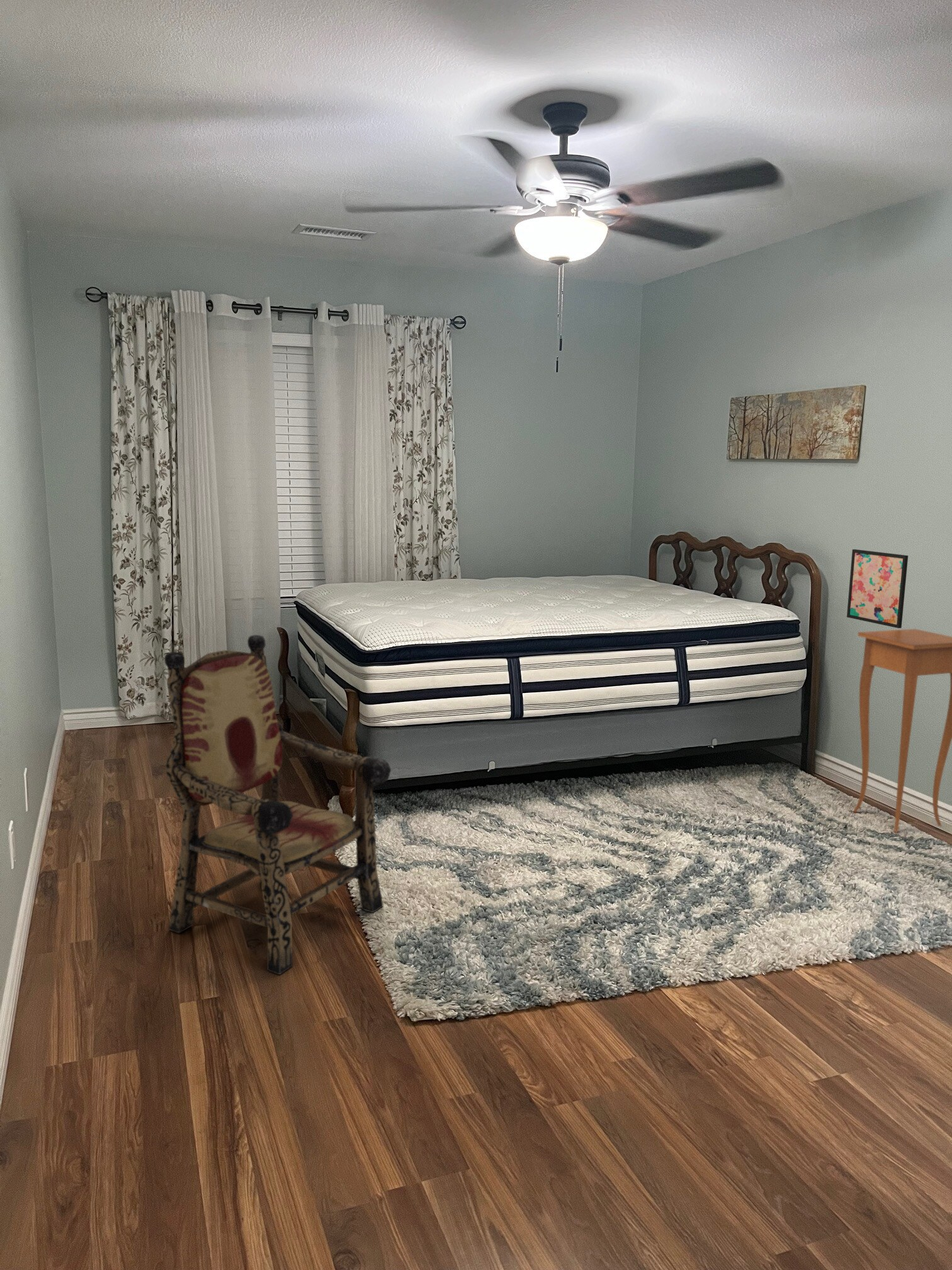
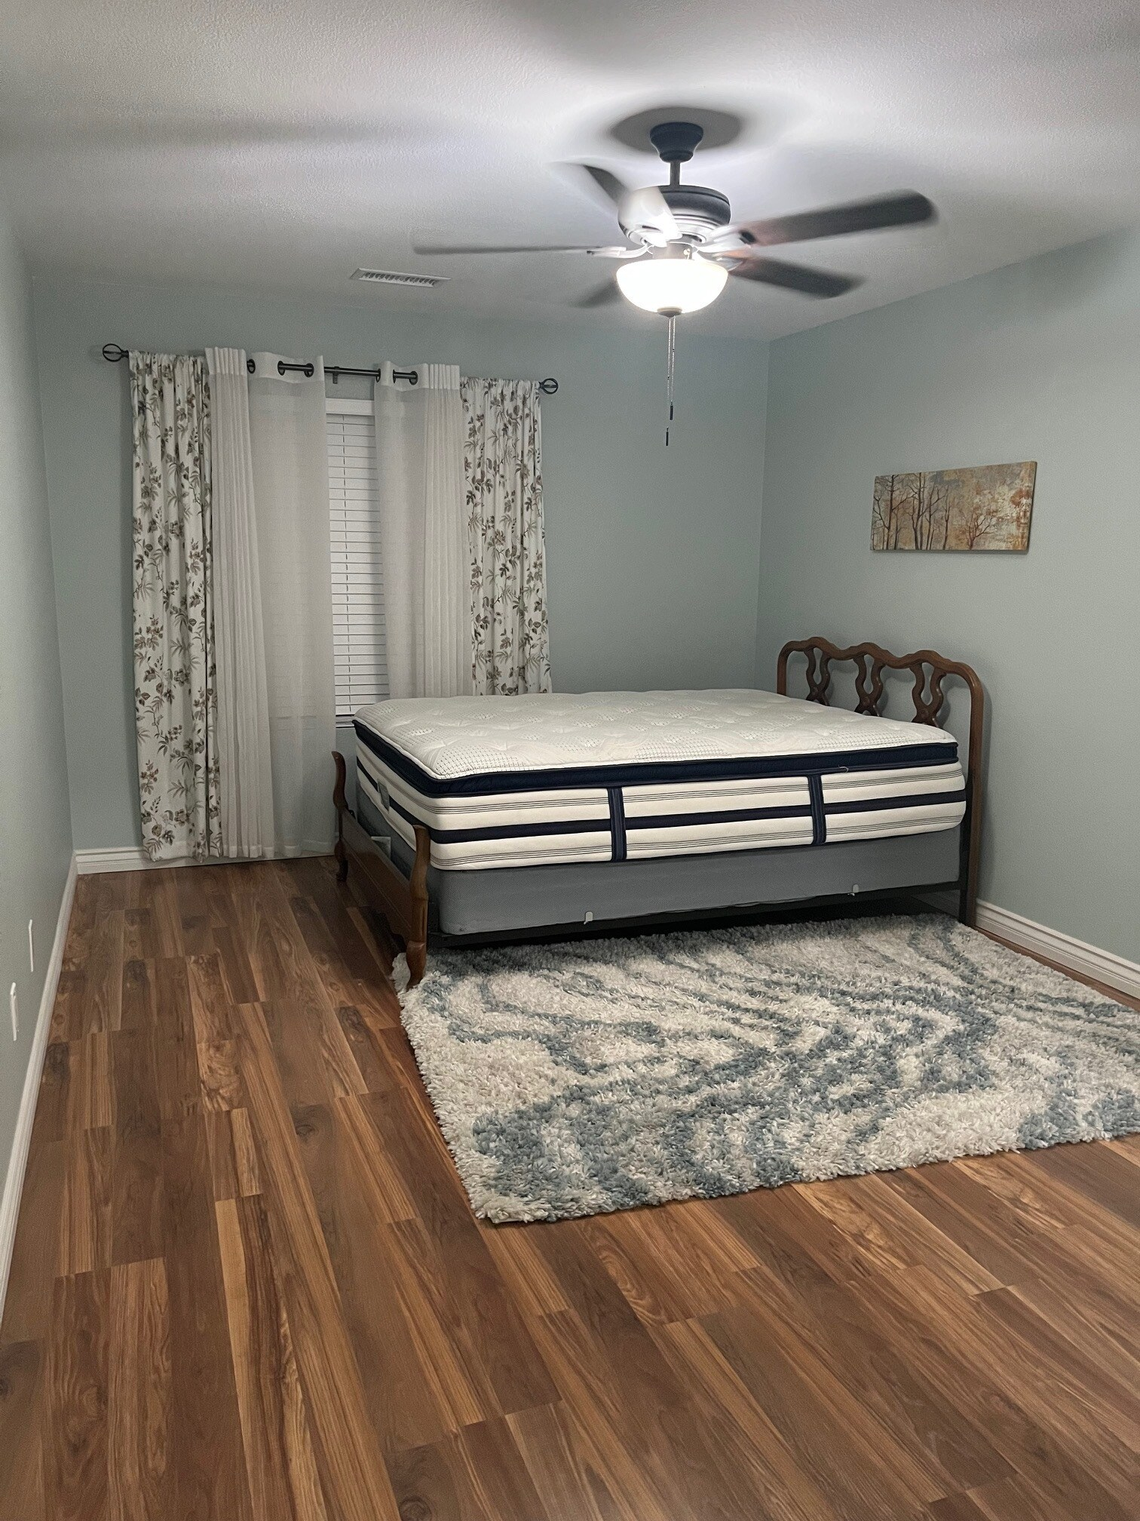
- armchair [164,634,392,975]
- side table [853,628,952,833]
- wall art [846,549,909,629]
